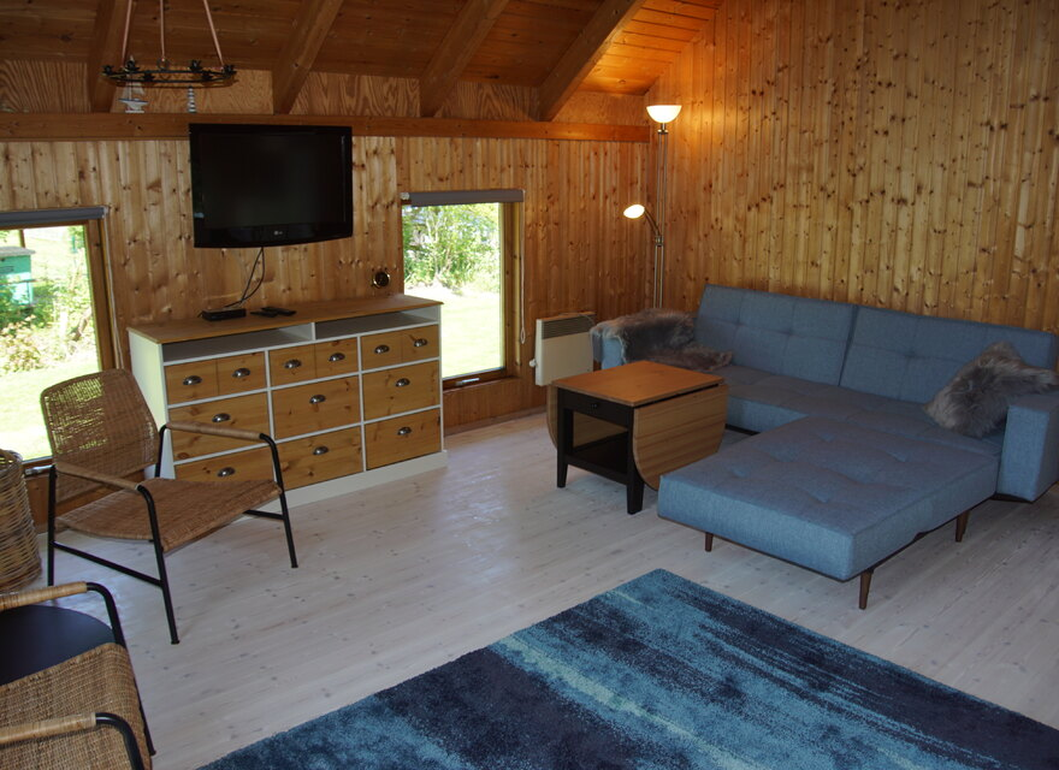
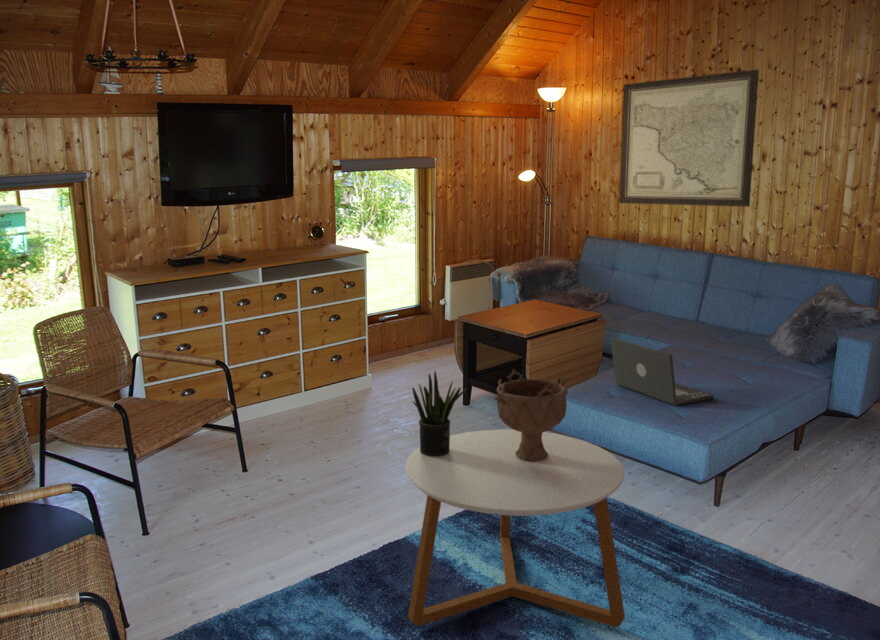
+ wall art [618,69,760,208]
+ decorative bowl [493,368,569,461]
+ coffee table [404,429,626,628]
+ laptop [610,337,715,406]
+ potted plant [411,370,467,456]
